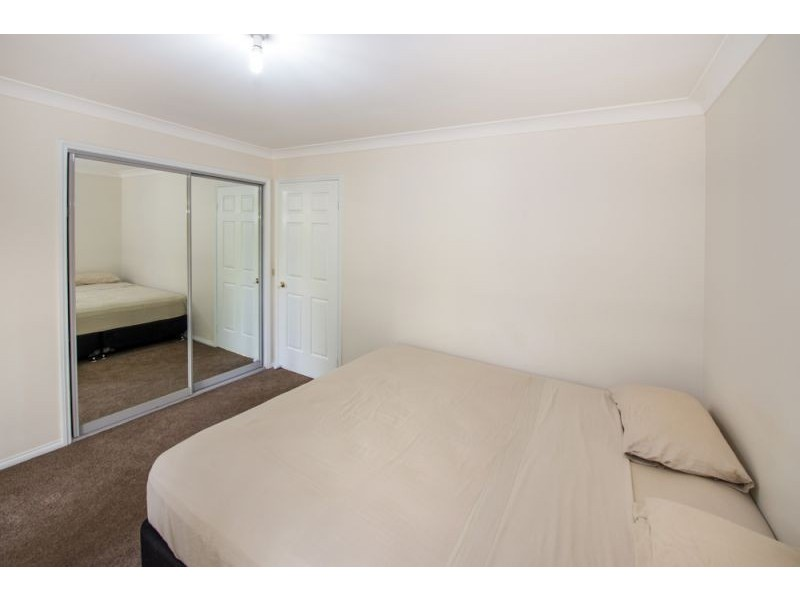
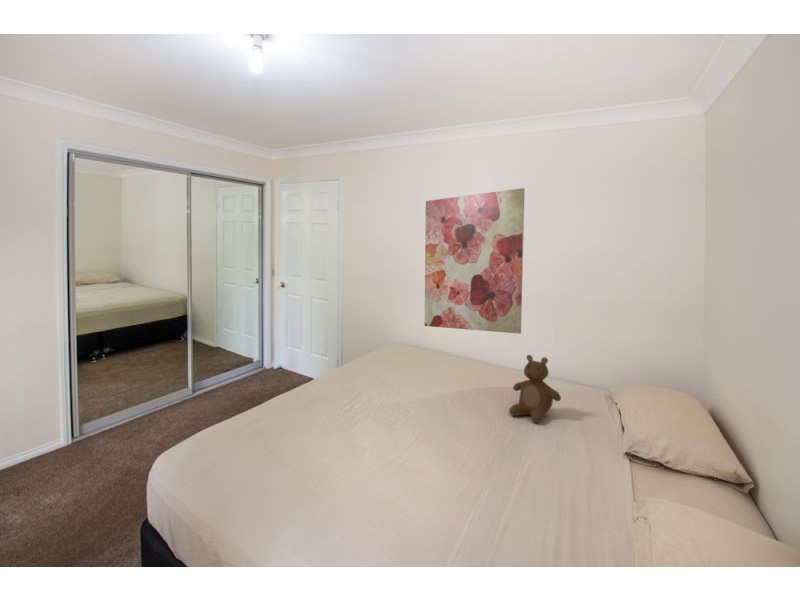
+ teddy bear [508,354,562,424]
+ wall art [423,187,526,335]
